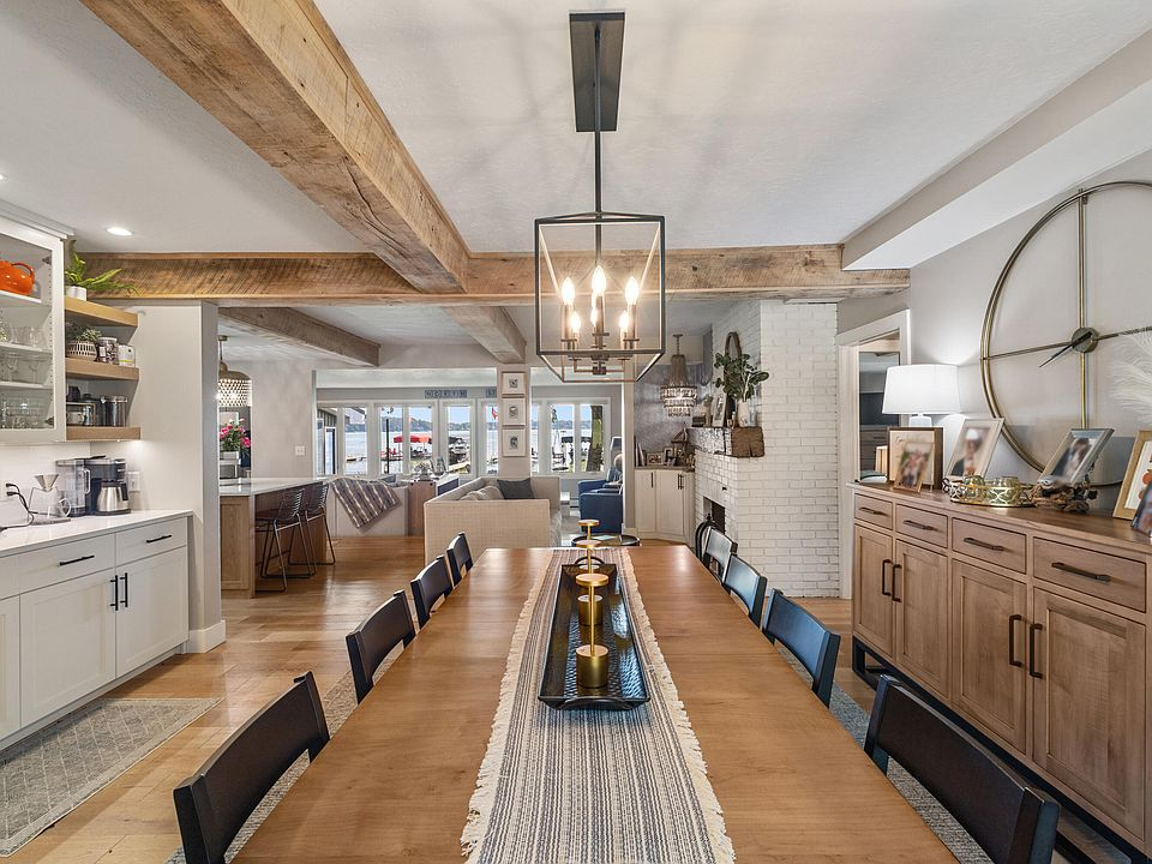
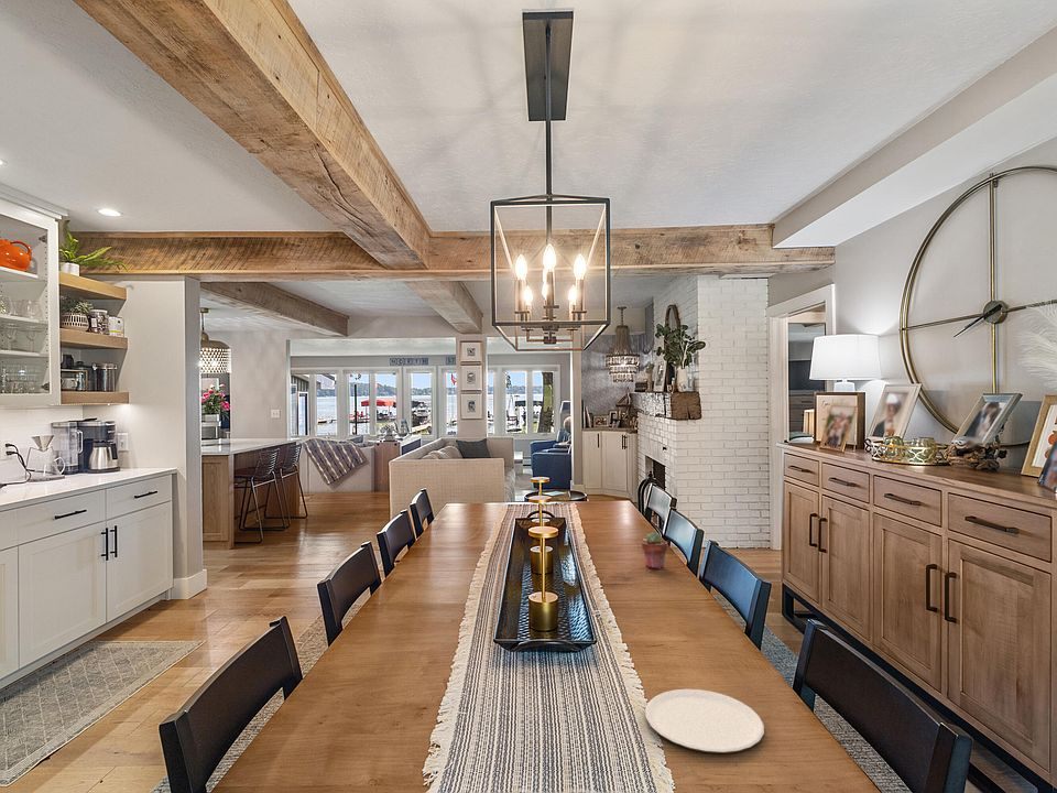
+ potted succulent [641,531,668,569]
+ plate [644,688,765,754]
